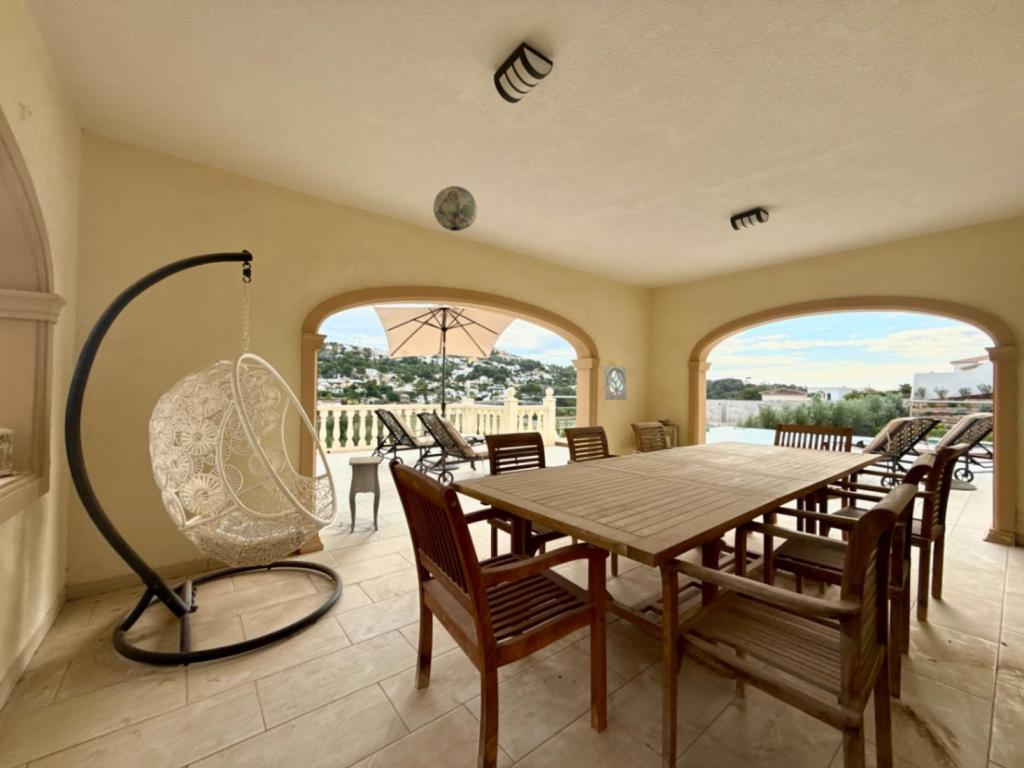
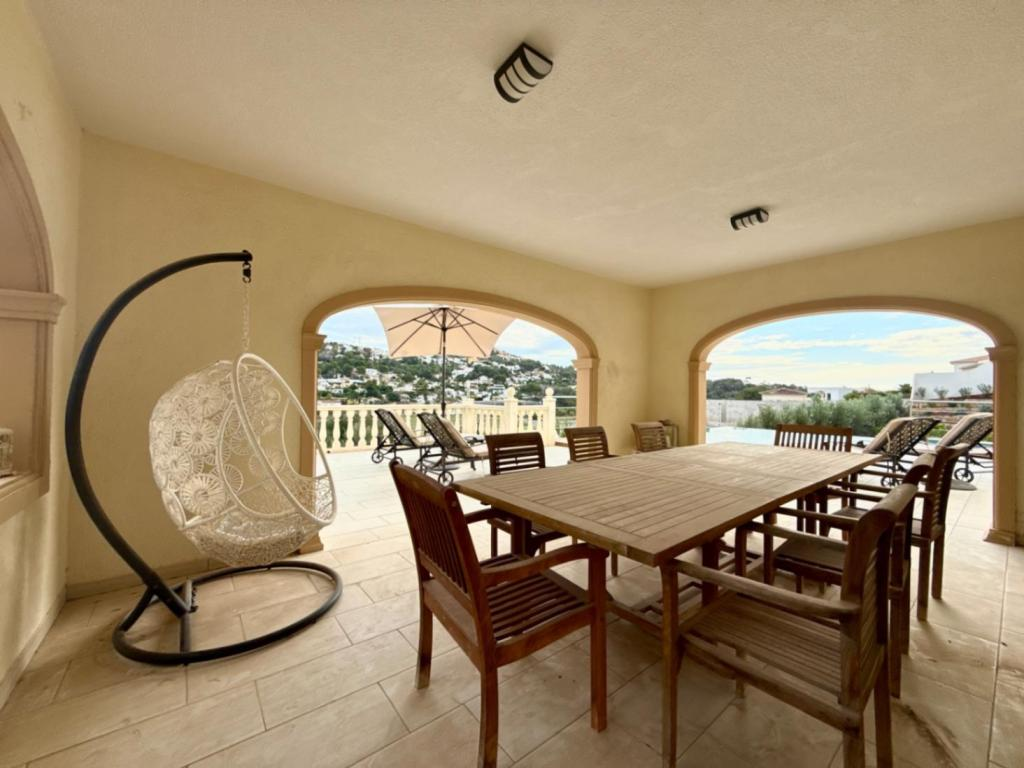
- side table [338,455,382,534]
- wall ornament [603,365,628,401]
- decorative vase [432,185,478,232]
